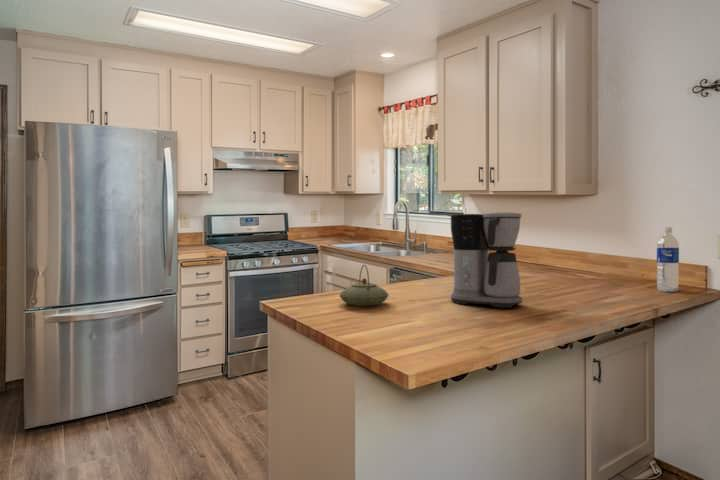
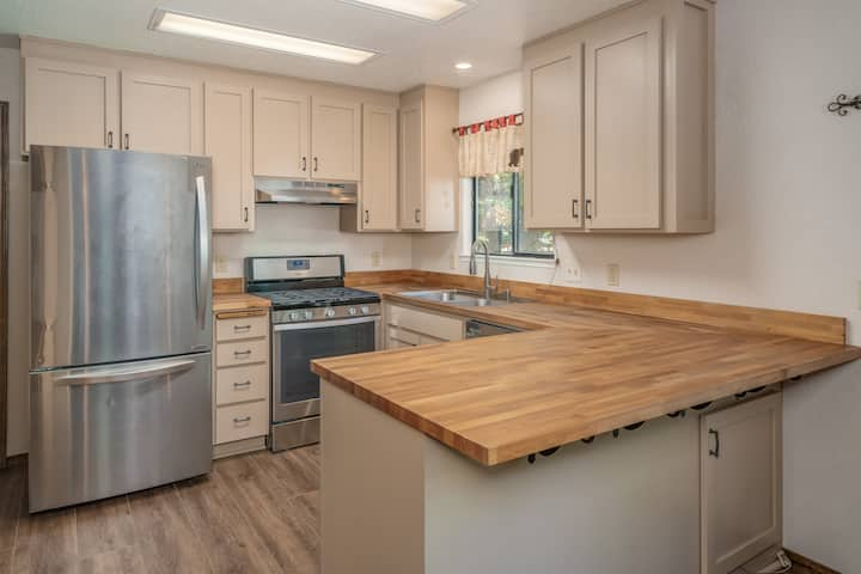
- teapot [339,264,390,307]
- water bottle [656,226,680,293]
- coffee maker [450,211,523,308]
